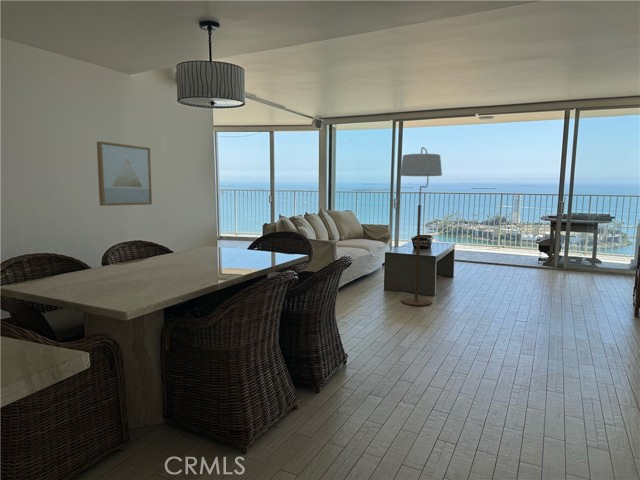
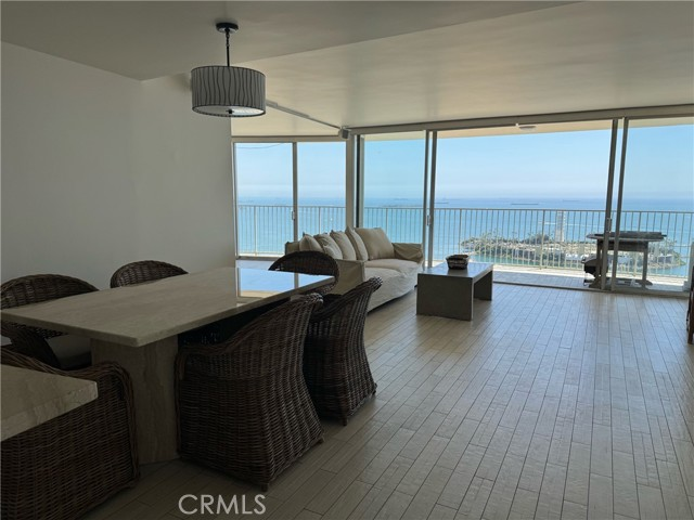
- wall art [96,140,153,207]
- floor lamp [399,146,443,307]
